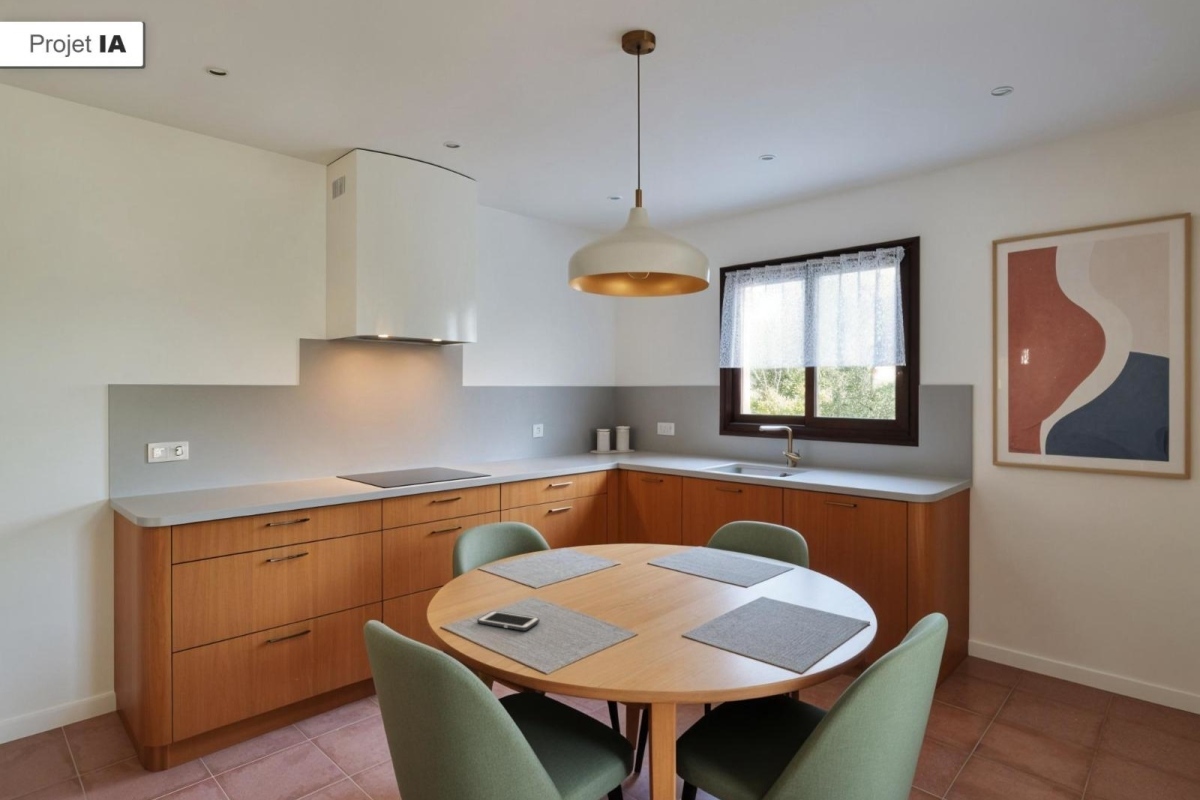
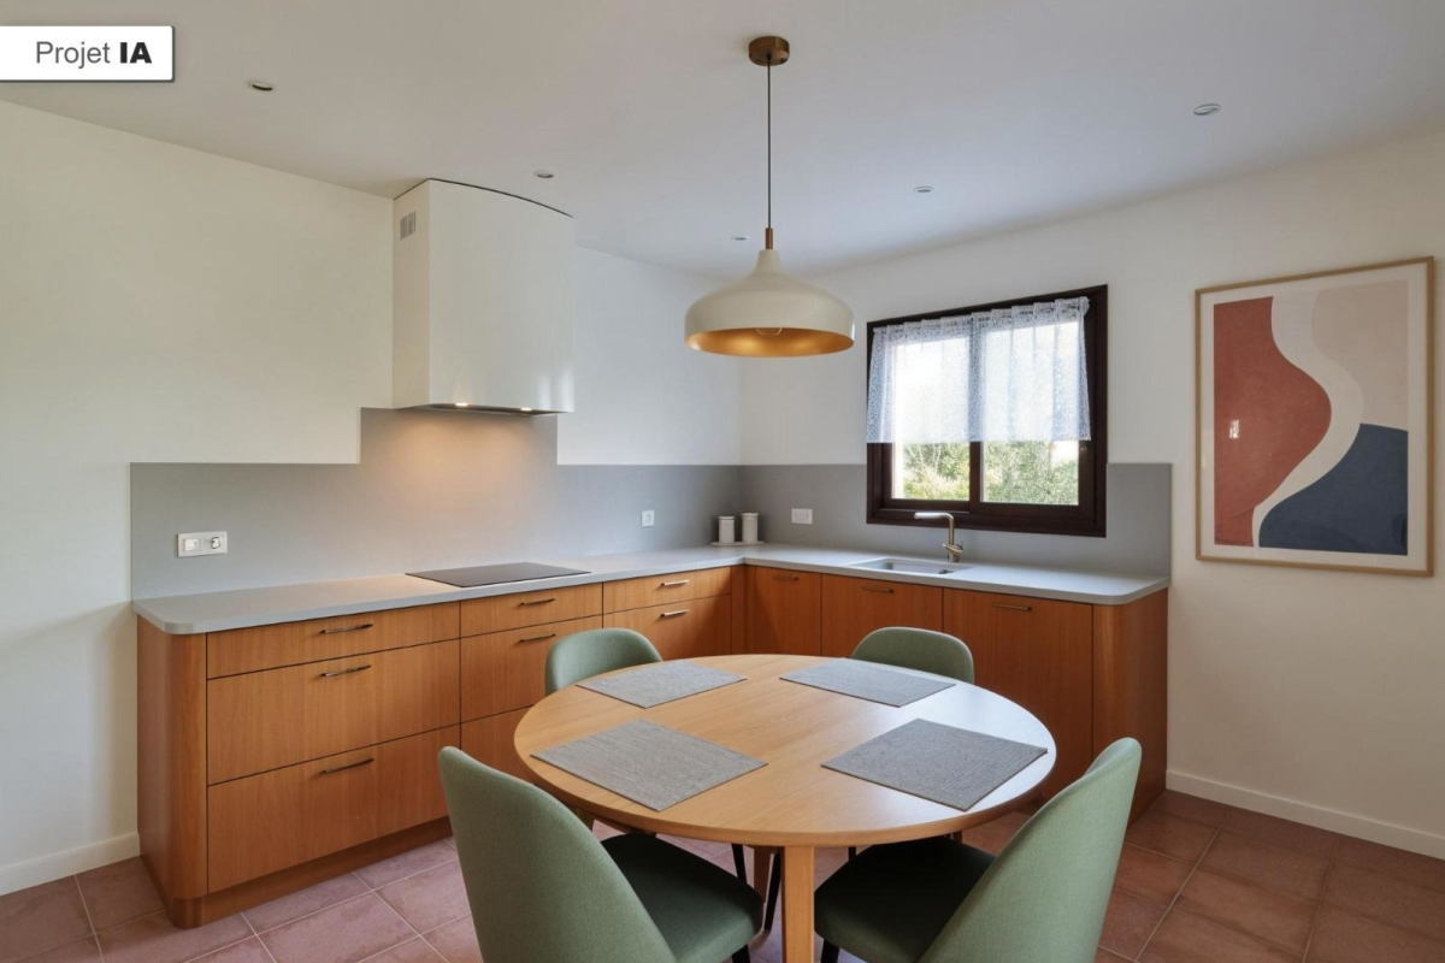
- cell phone [476,610,540,632]
